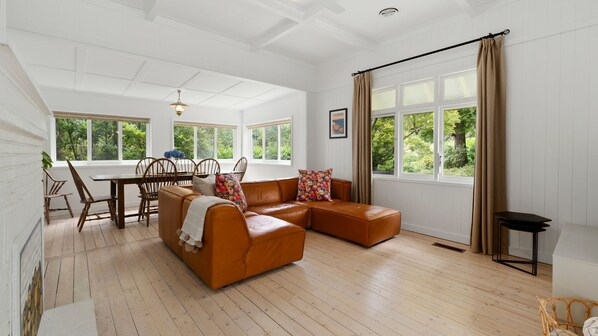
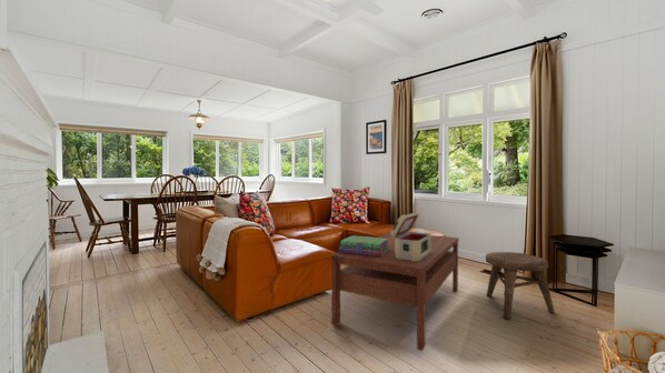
+ stack of books [338,234,389,256]
+ stool [485,251,556,320]
+ decorative box [390,211,431,262]
+ coffee table [330,232,459,352]
